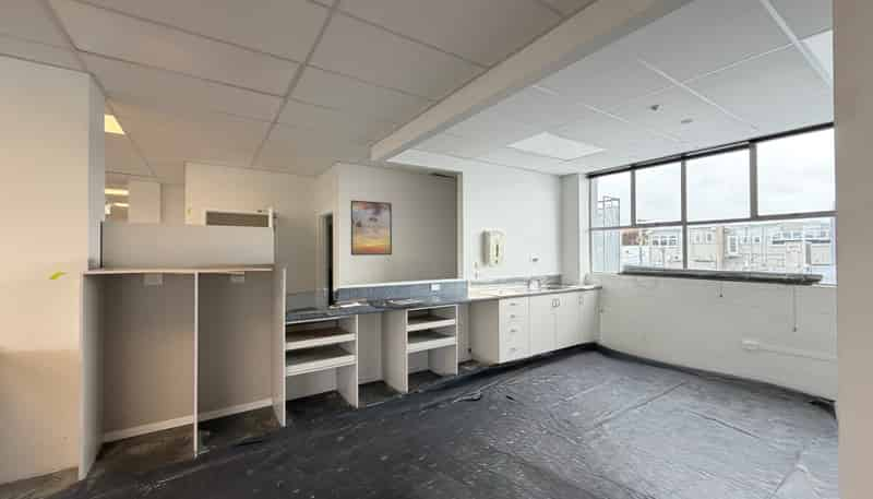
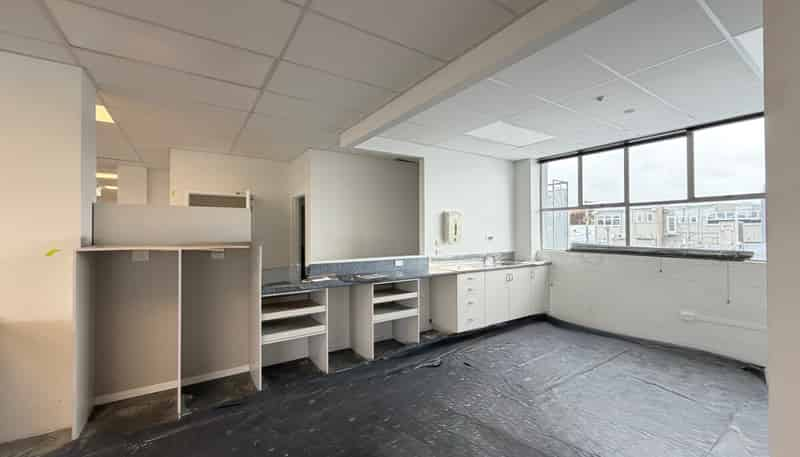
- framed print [350,200,393,257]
